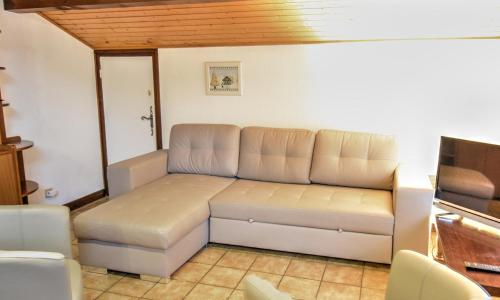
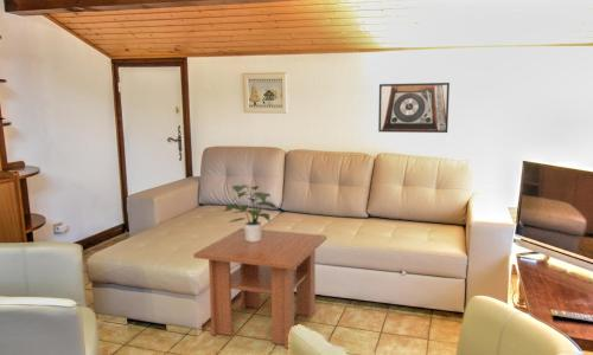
+ potted plant [223,183,278,241]
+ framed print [377,82,451,134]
+ coffee table [192,227,327,349]
